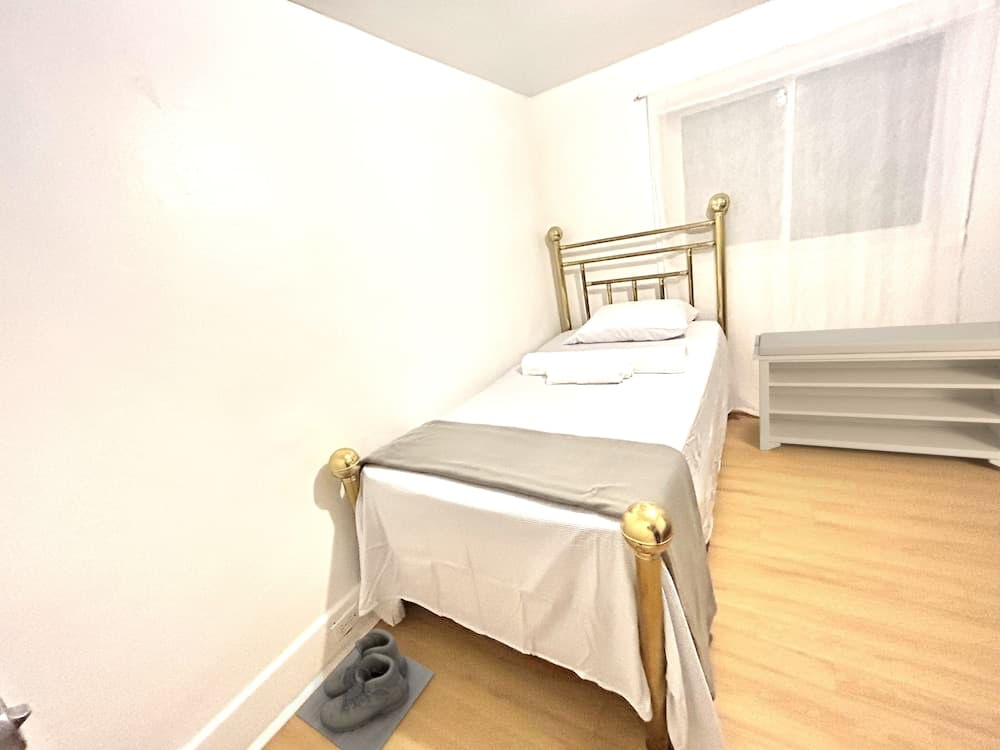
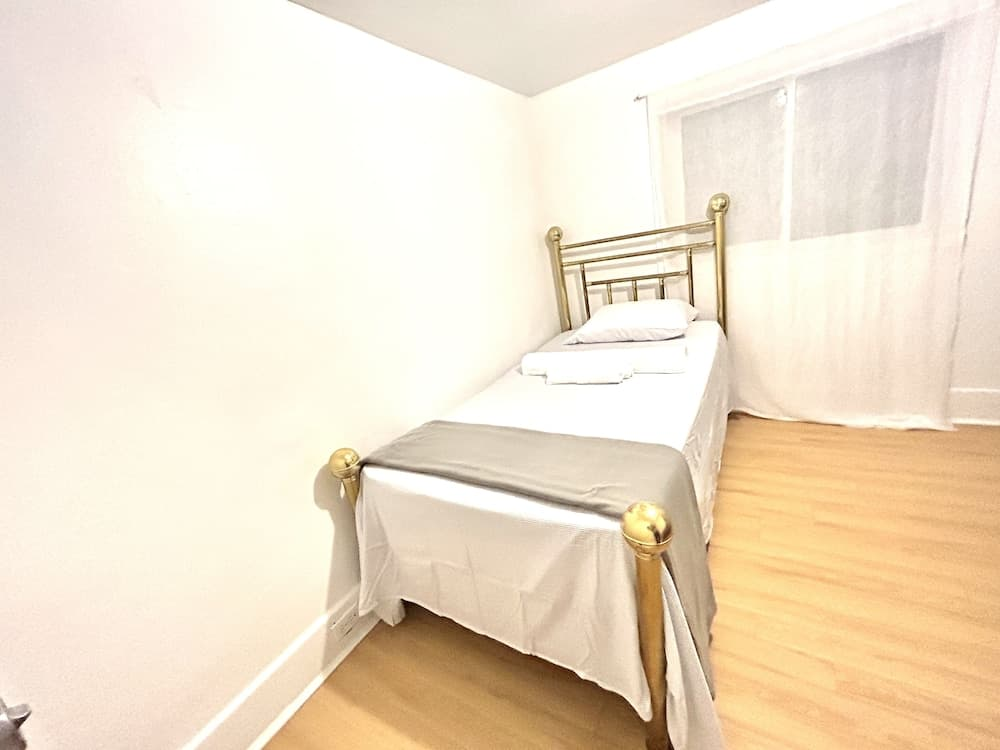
- bench [752,320,1000,468]
- boots [295,627,436,750]
